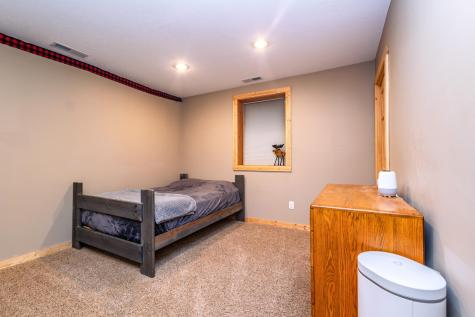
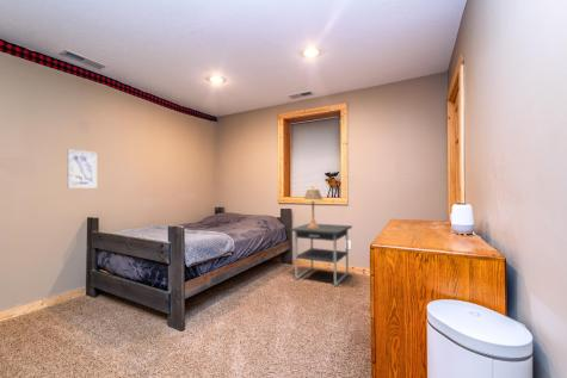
+ wall art [66,148,98,190]
+ table lamp [302,185,325,229]
+ nightstand [289,222,353,287]
